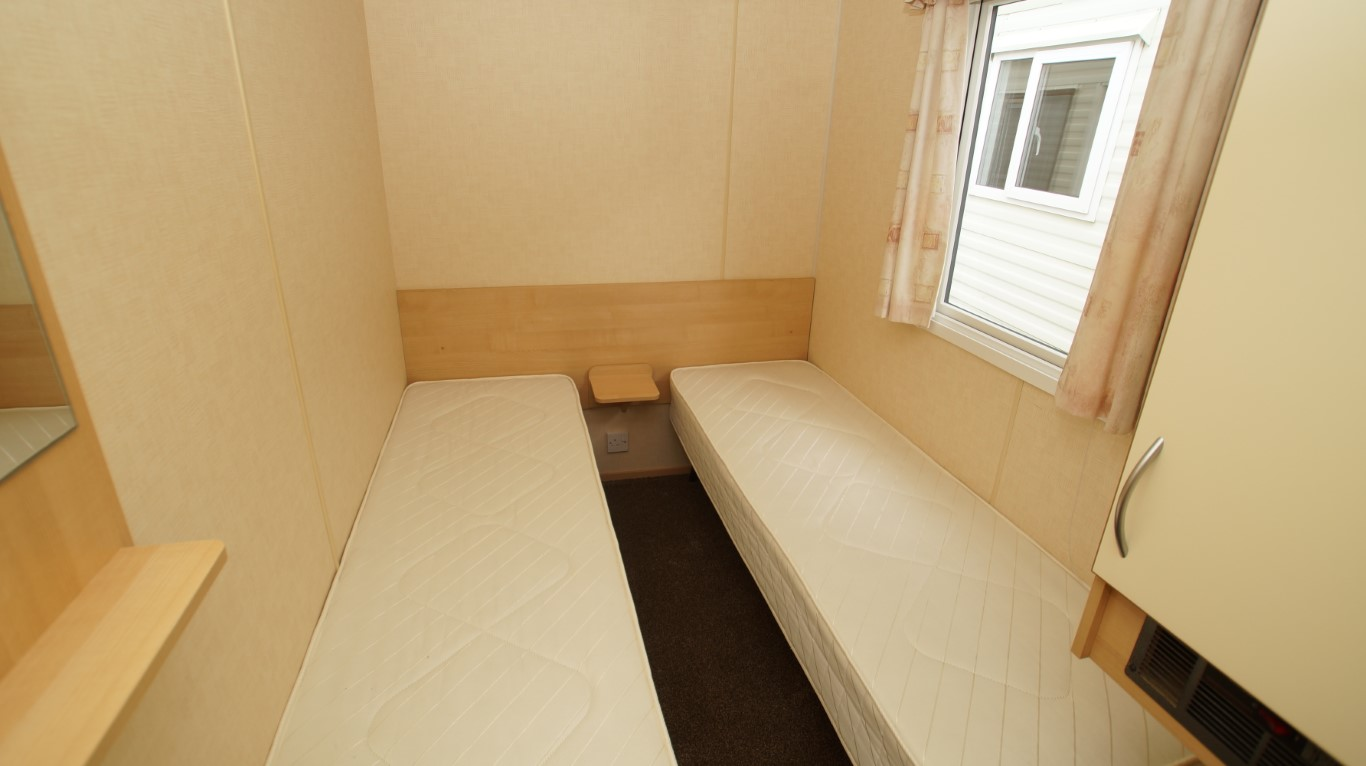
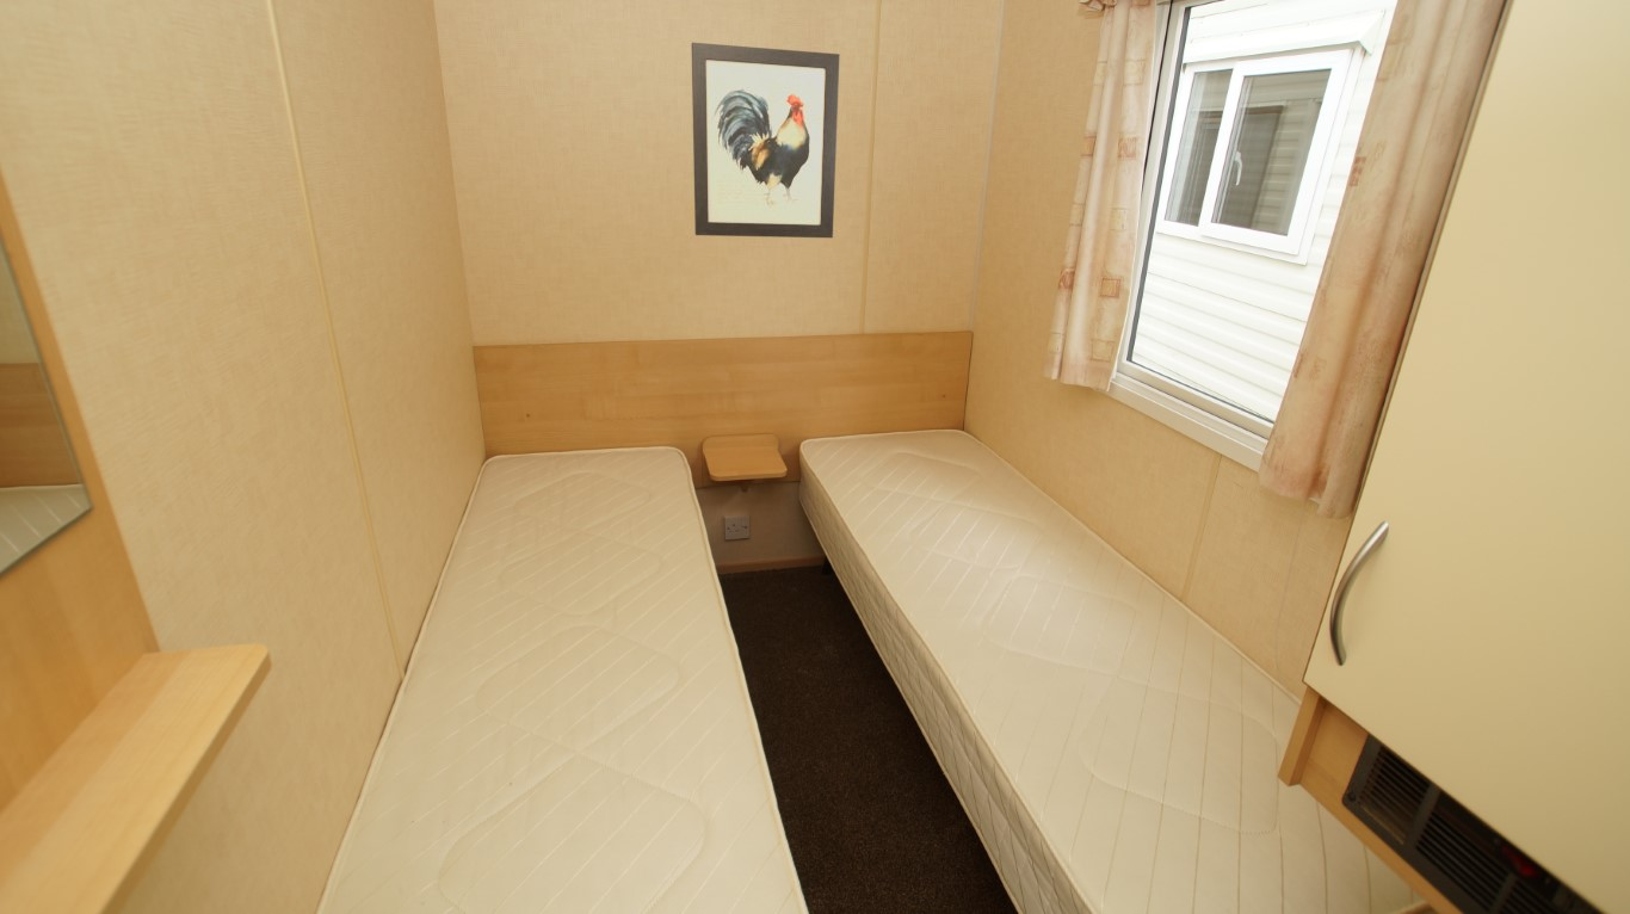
+ wall art [691,42,841,239]
